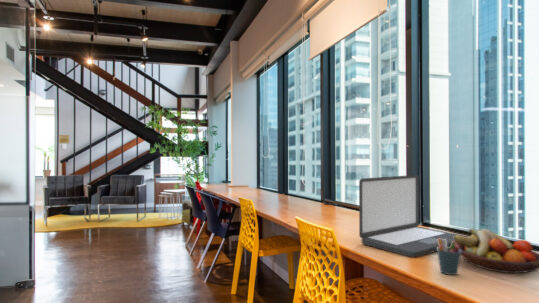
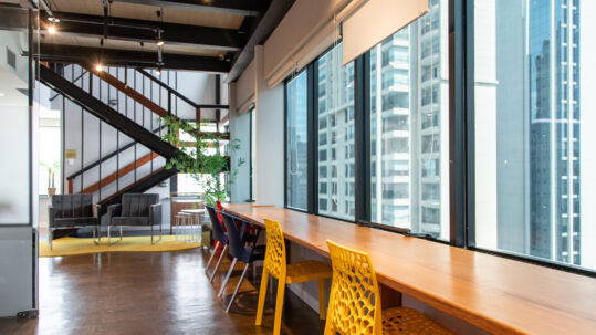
- pen holder [436,238,462,276]
- fruit bowl [453,228,539,274]
- laptop [358,174,470,258]
